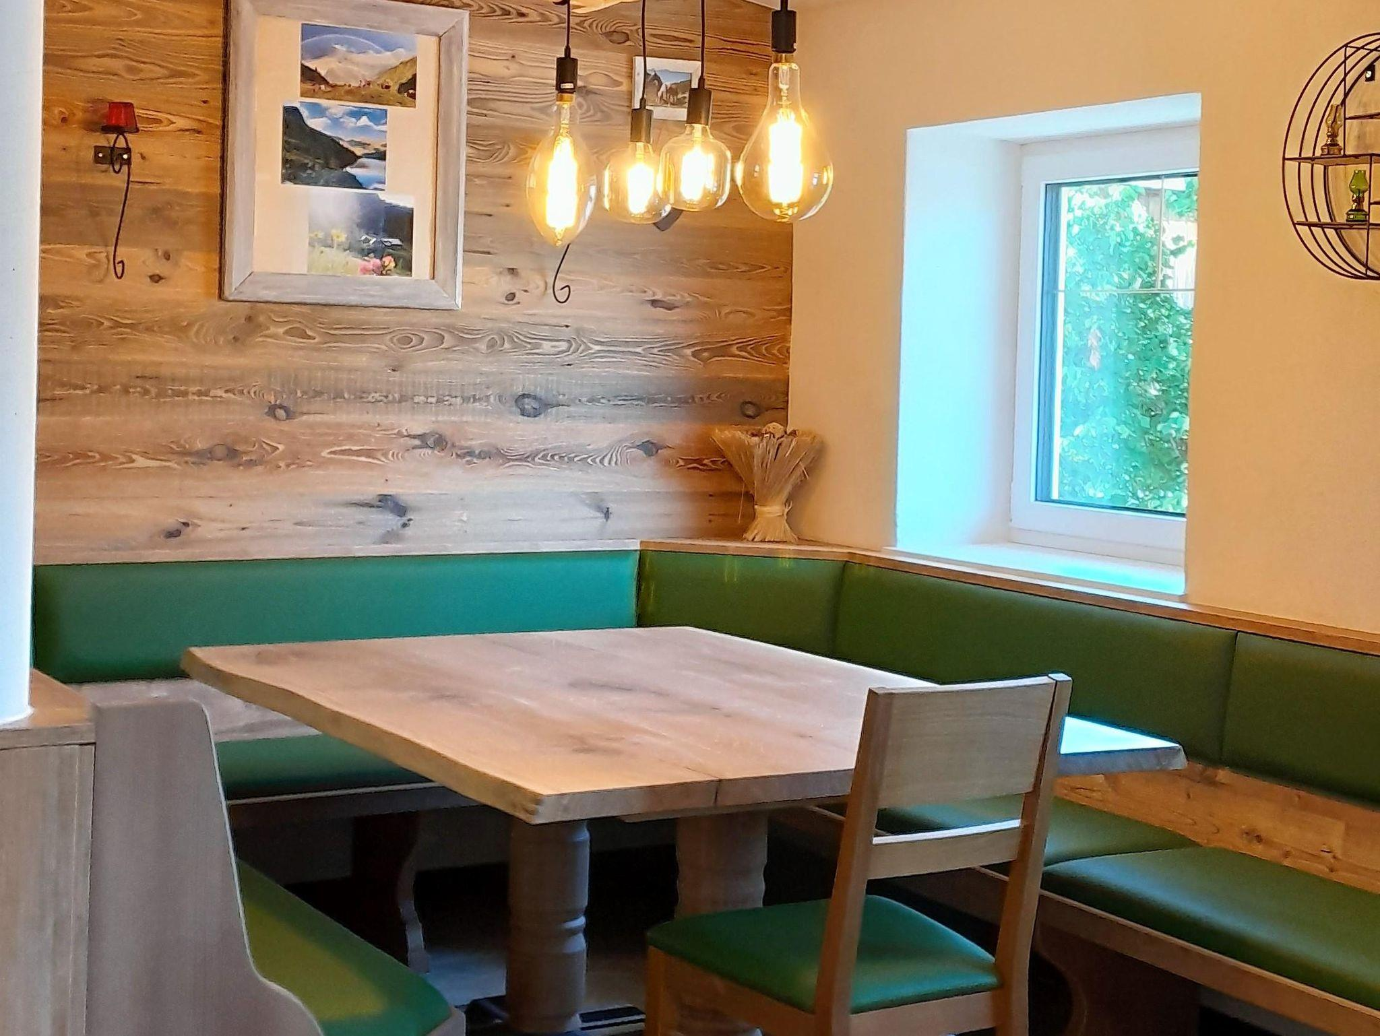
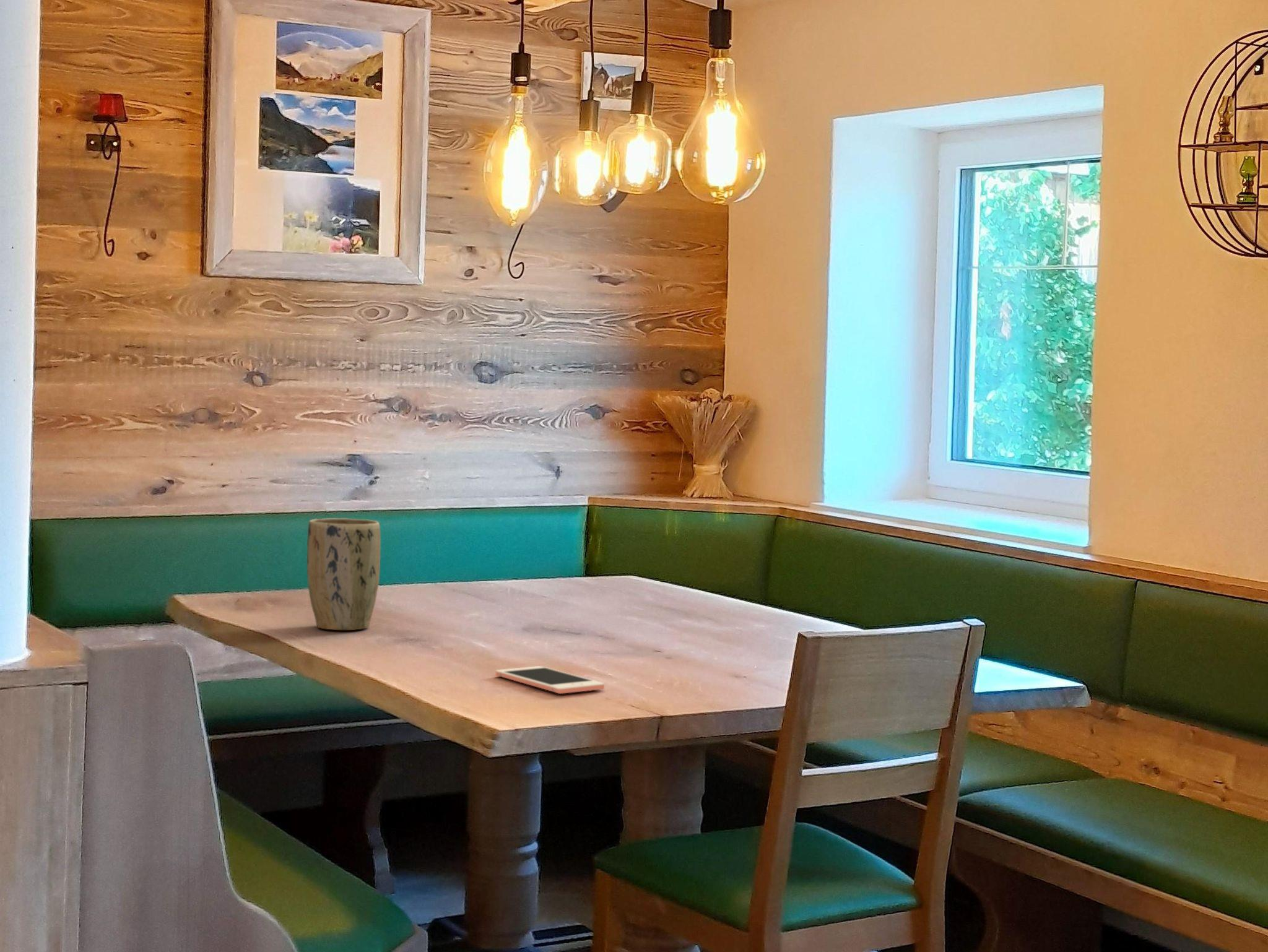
+ plant pot [306,517,381,631]
+ cell phone [495,665,605,695]
